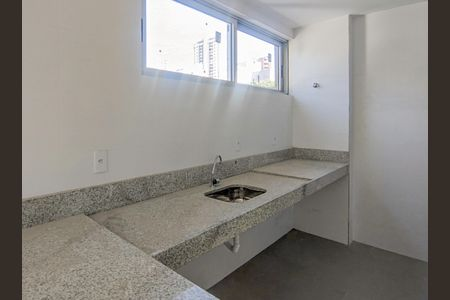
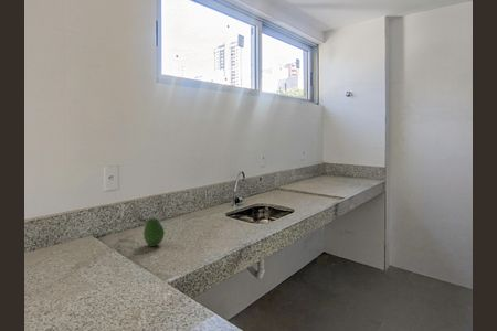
+ fruit [142,216,166,247]
